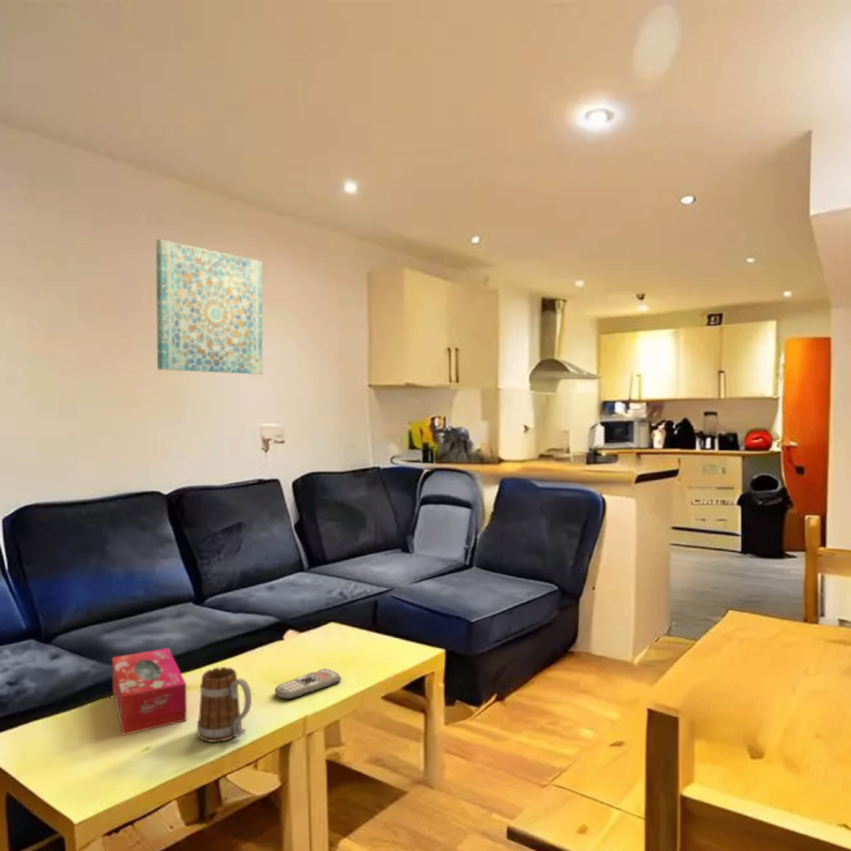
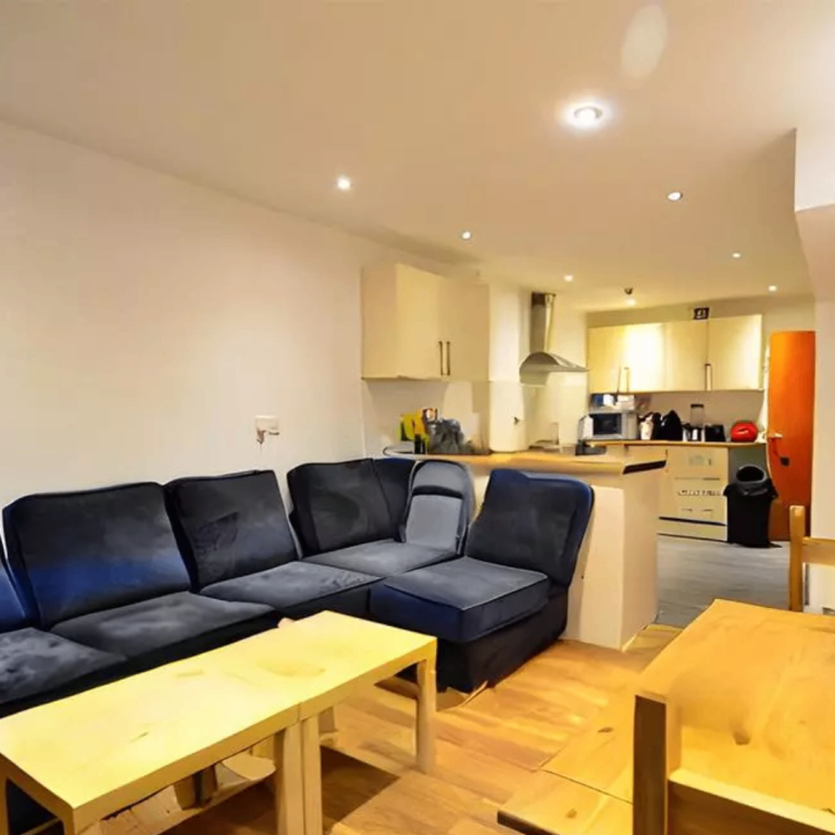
- mug [196,666,253,744]
- wall art [155,238,264,376]
- tissue box [111,647,187,736]
- remote control [274,667,342,700]
